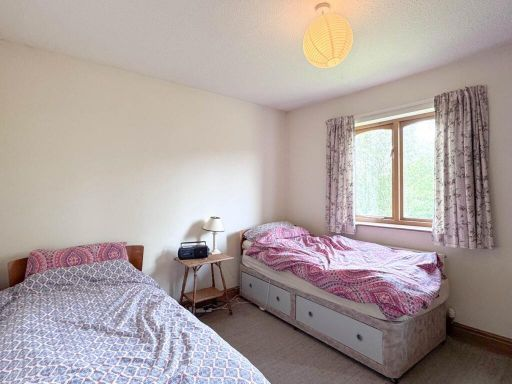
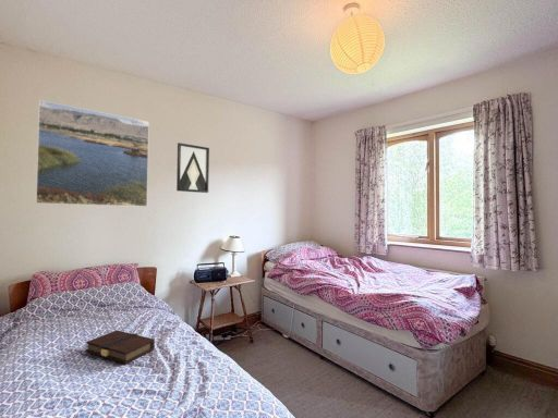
+ book [85,329,156,365]
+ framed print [35,99,150,208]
+ wall art [175,142,210,194]
